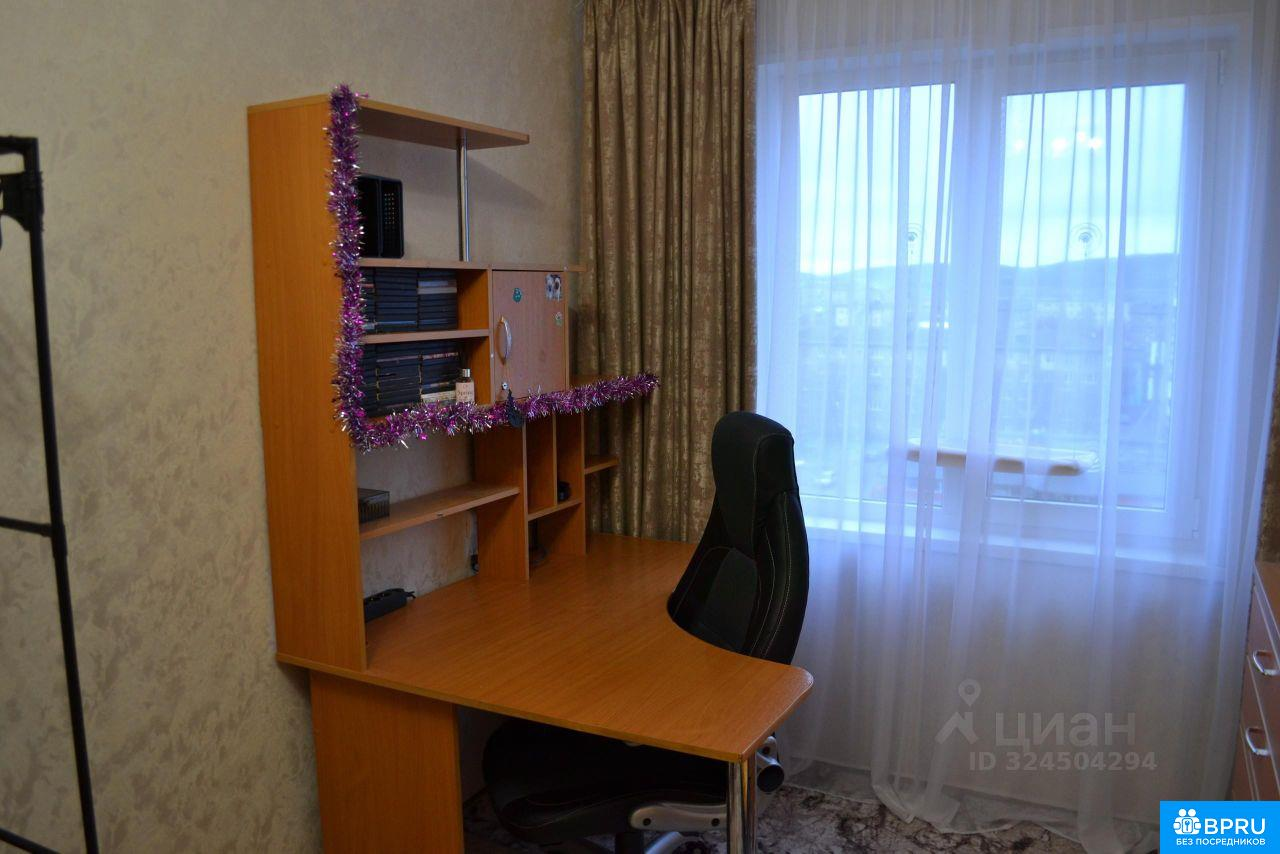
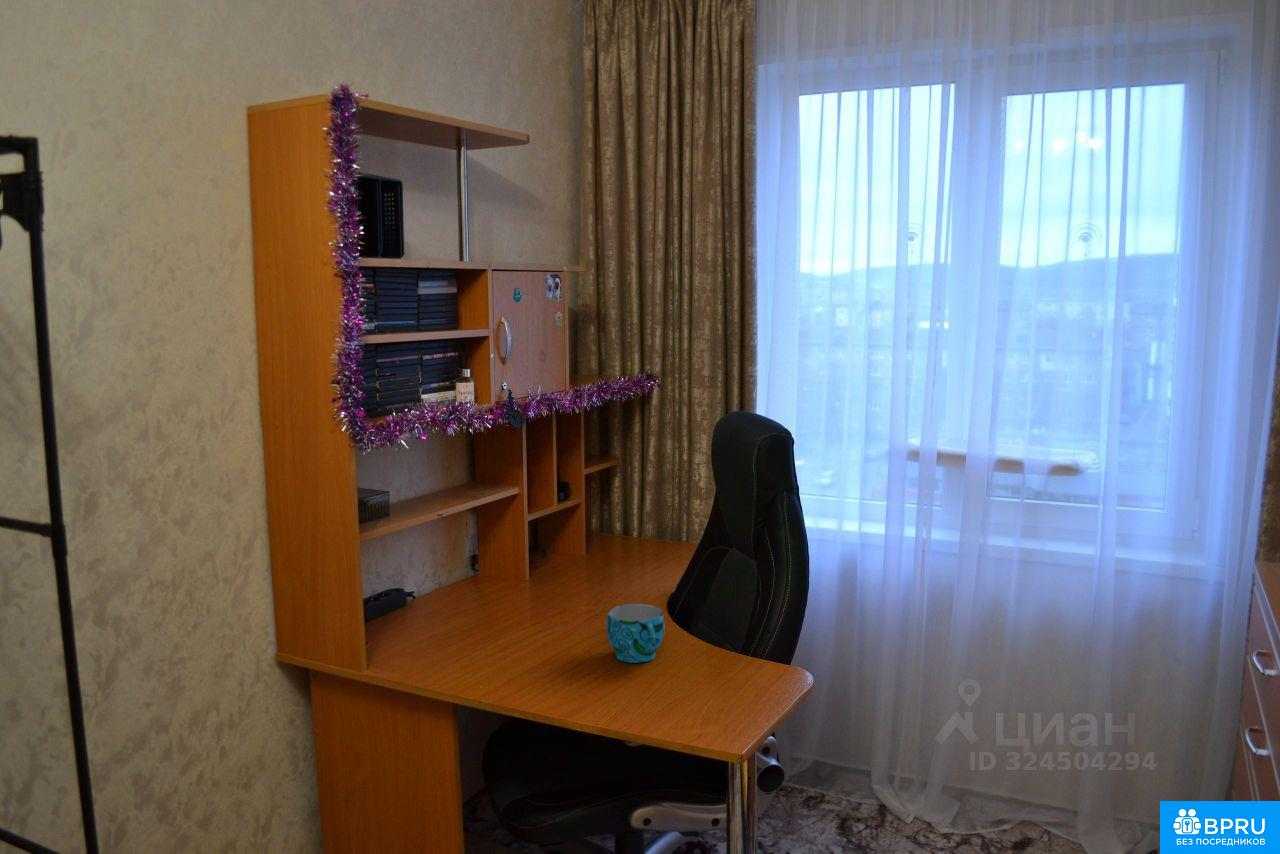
+ cup [605,603,665,664]
